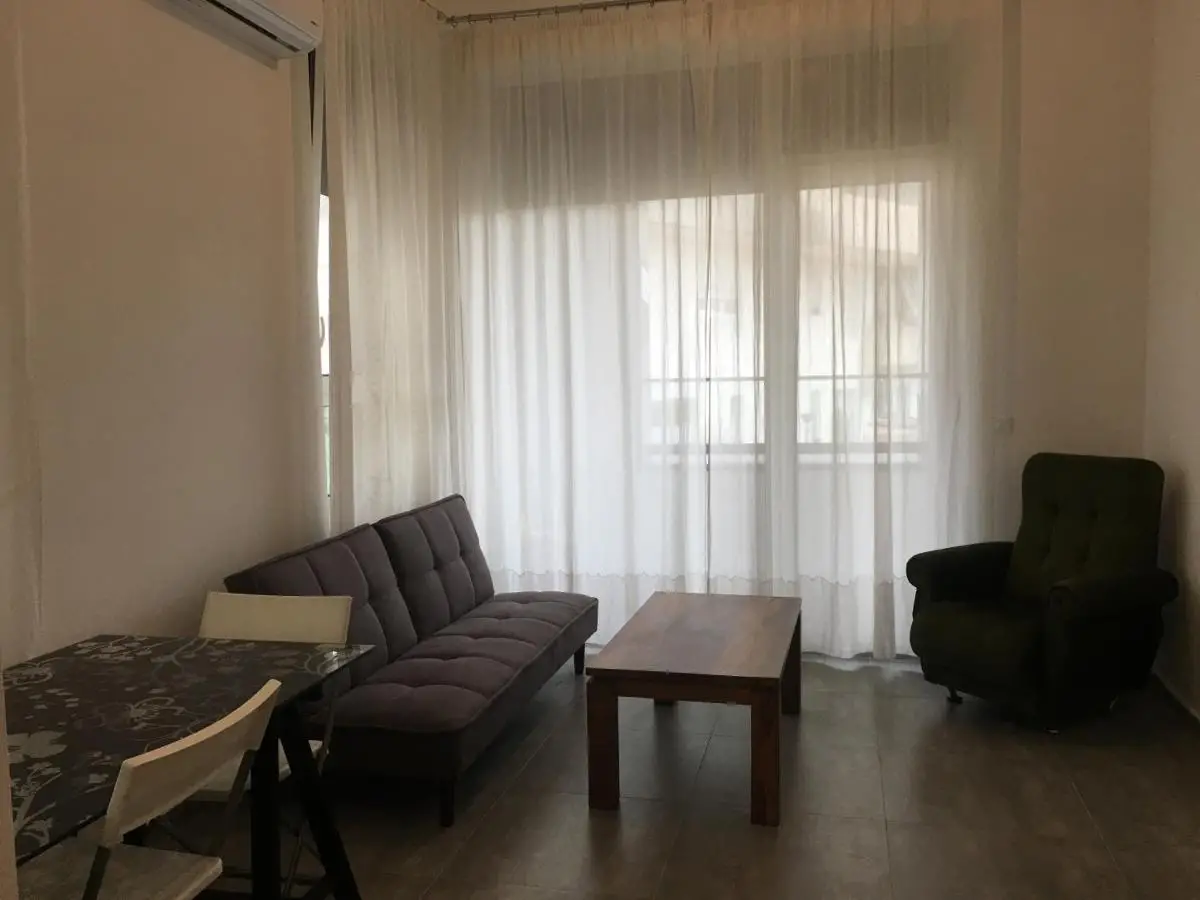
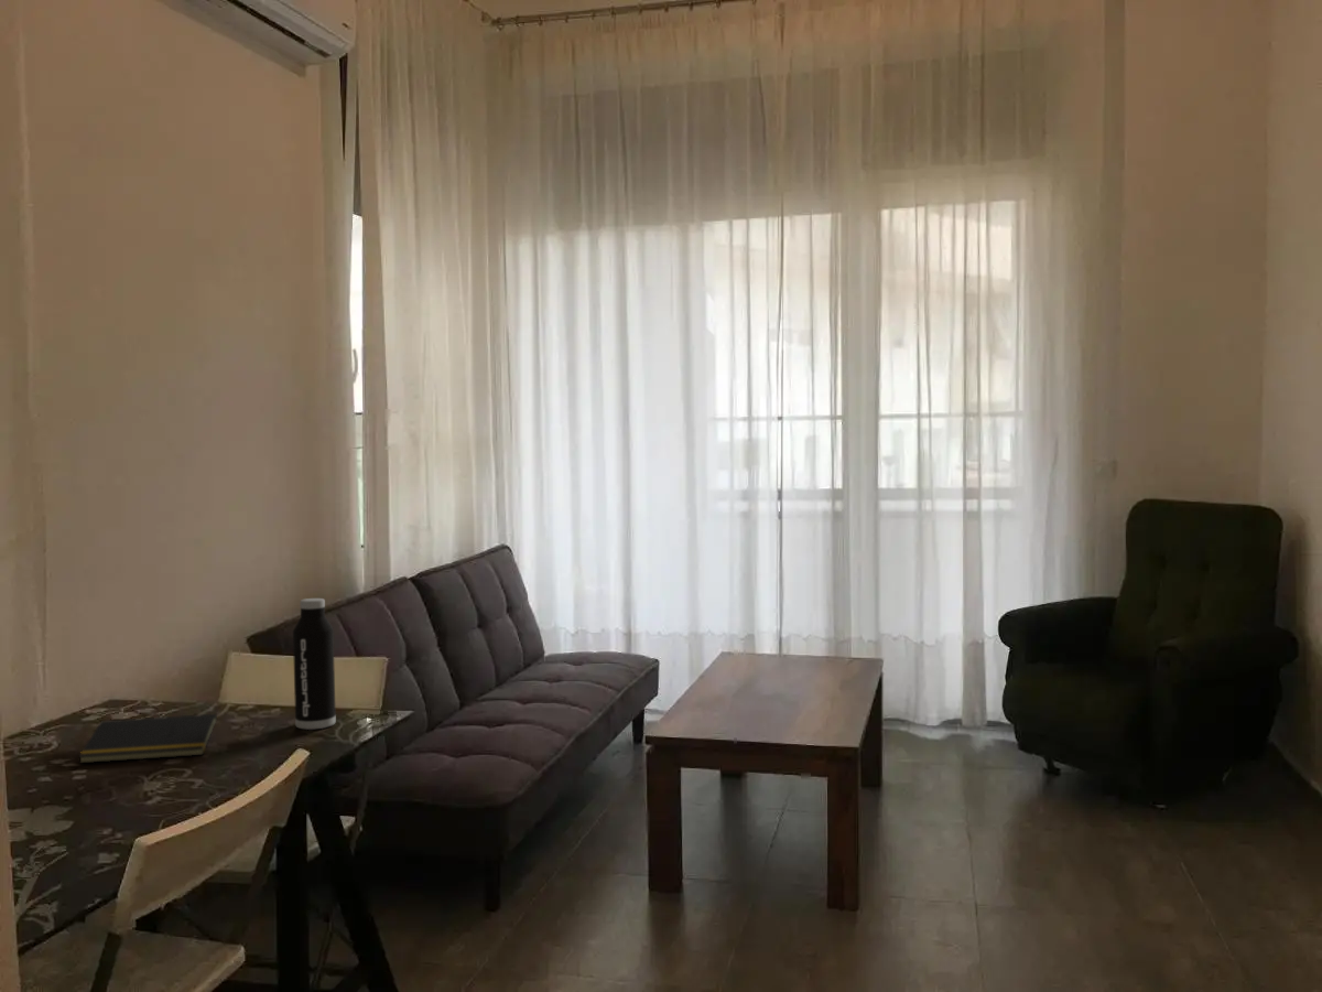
+ notepad [78,713,218,764]
+ water bottle [292,597,337,731]
